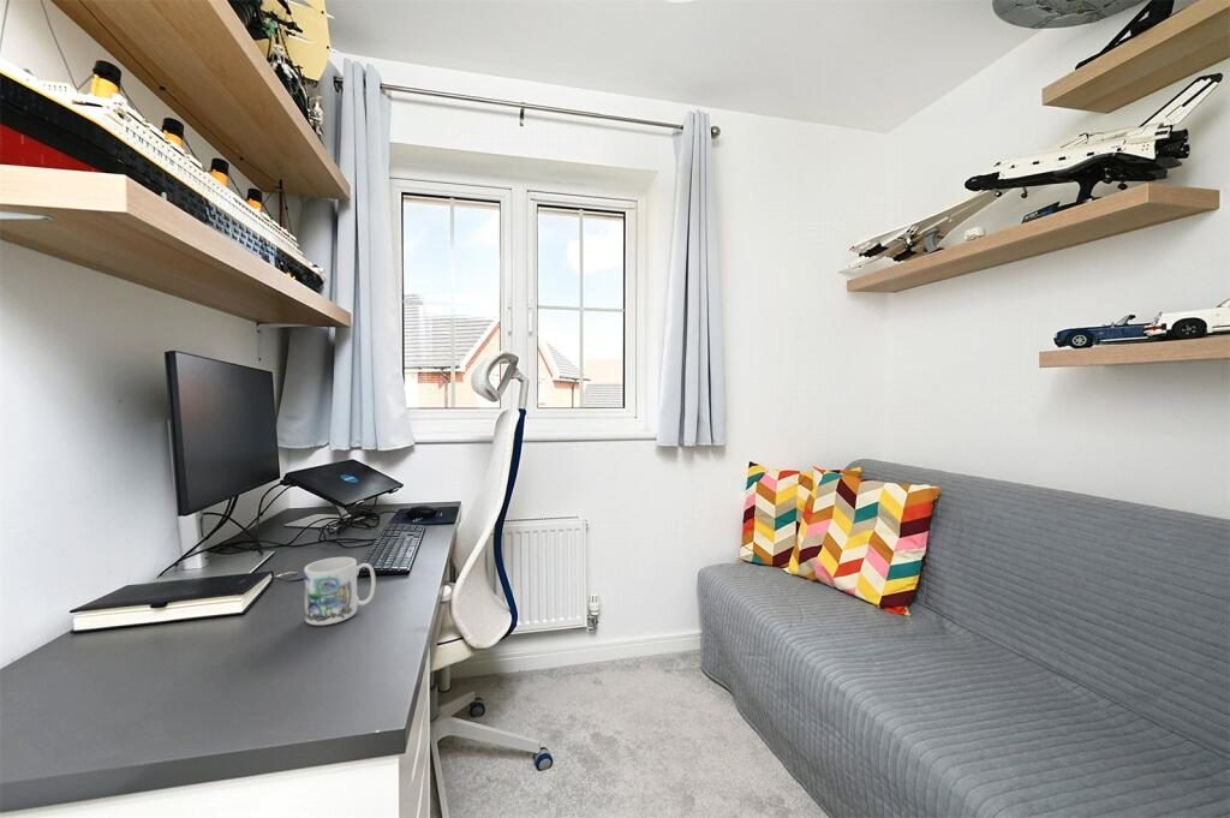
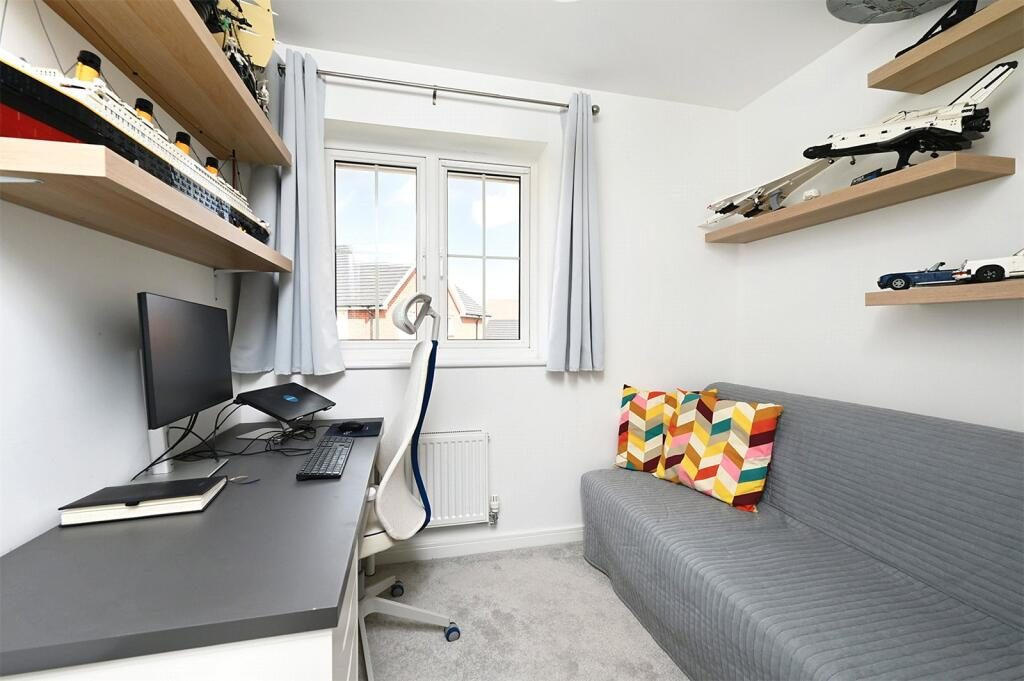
- mug [303,556,377,626]
